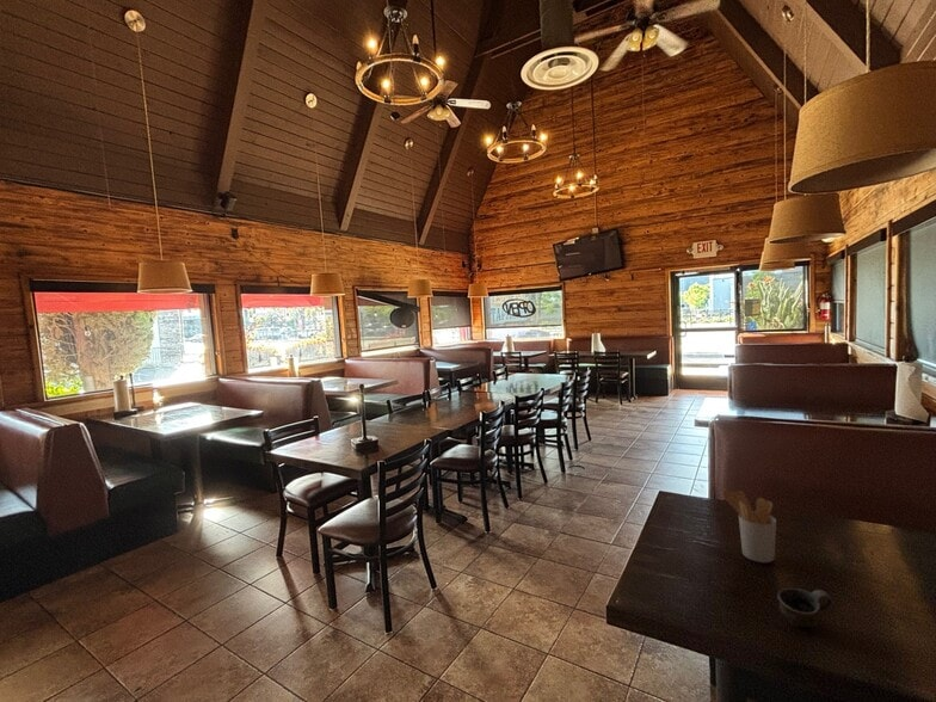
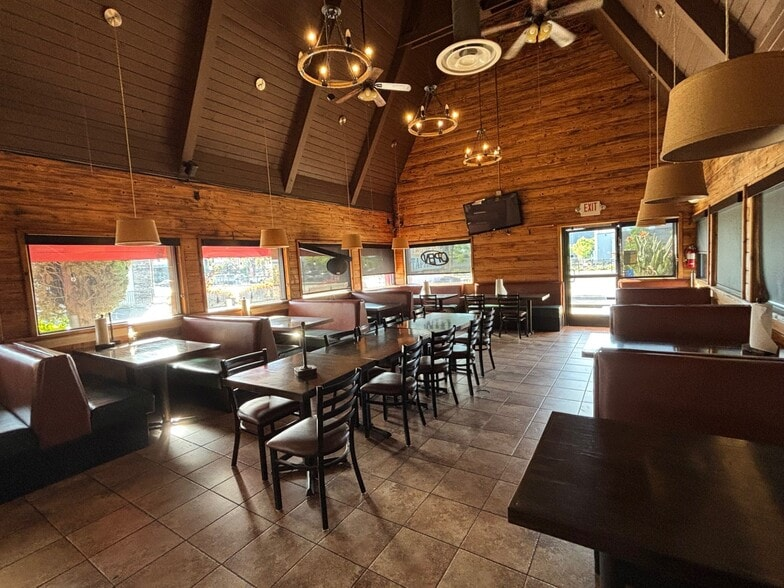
- cup [776,587,833,628]
- utensil holder [721,489,777,564]
